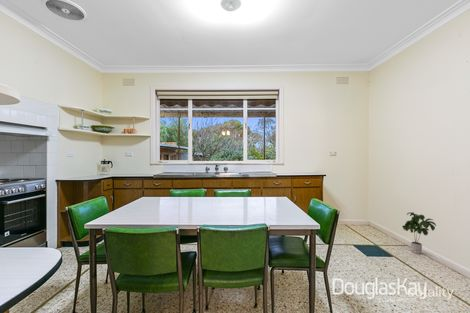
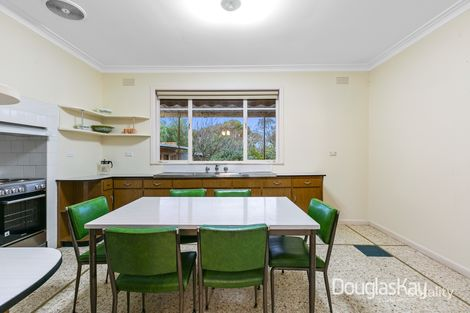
- potted plant [401,211,437,255]
